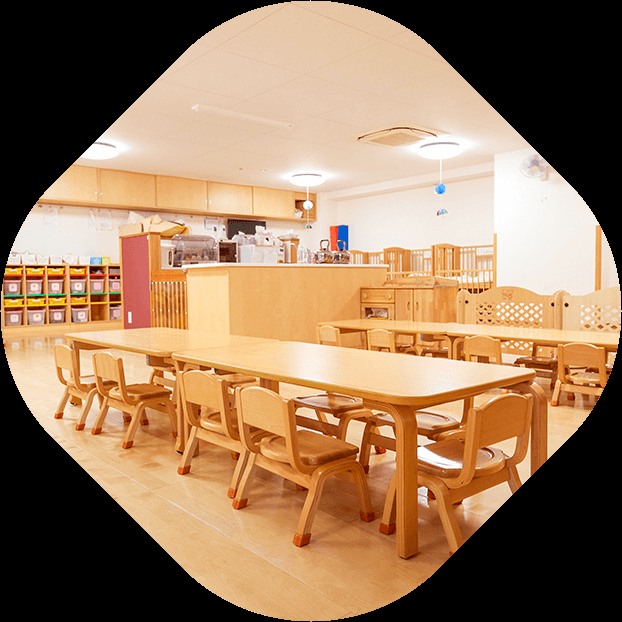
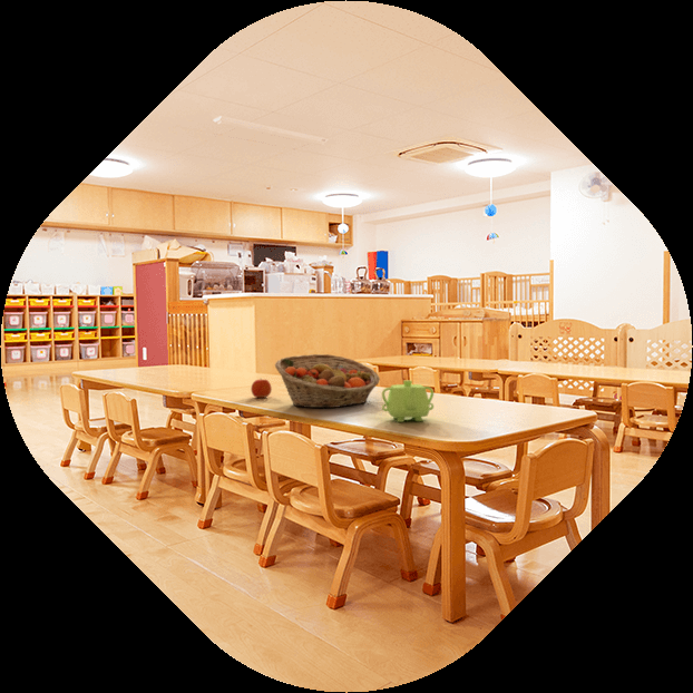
+ teapot [381,379,435,423]
+ apple [250,379,273,399]
+ fruit basket [274,353,381,409]
